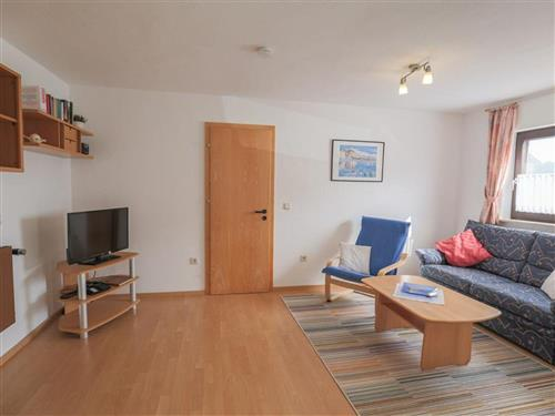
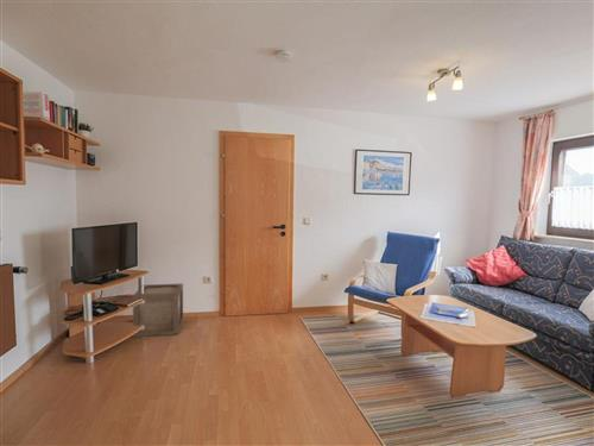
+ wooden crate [132,282,184,339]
